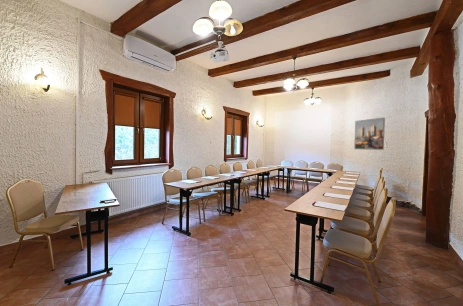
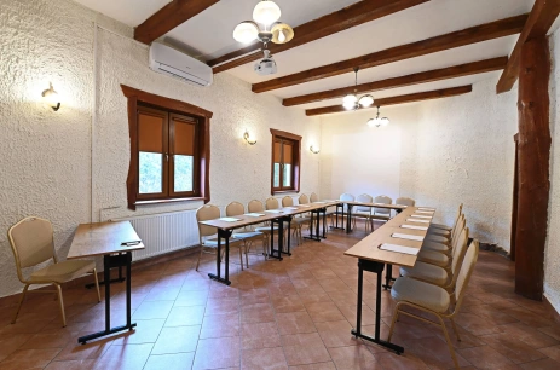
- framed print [353,117,386,151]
